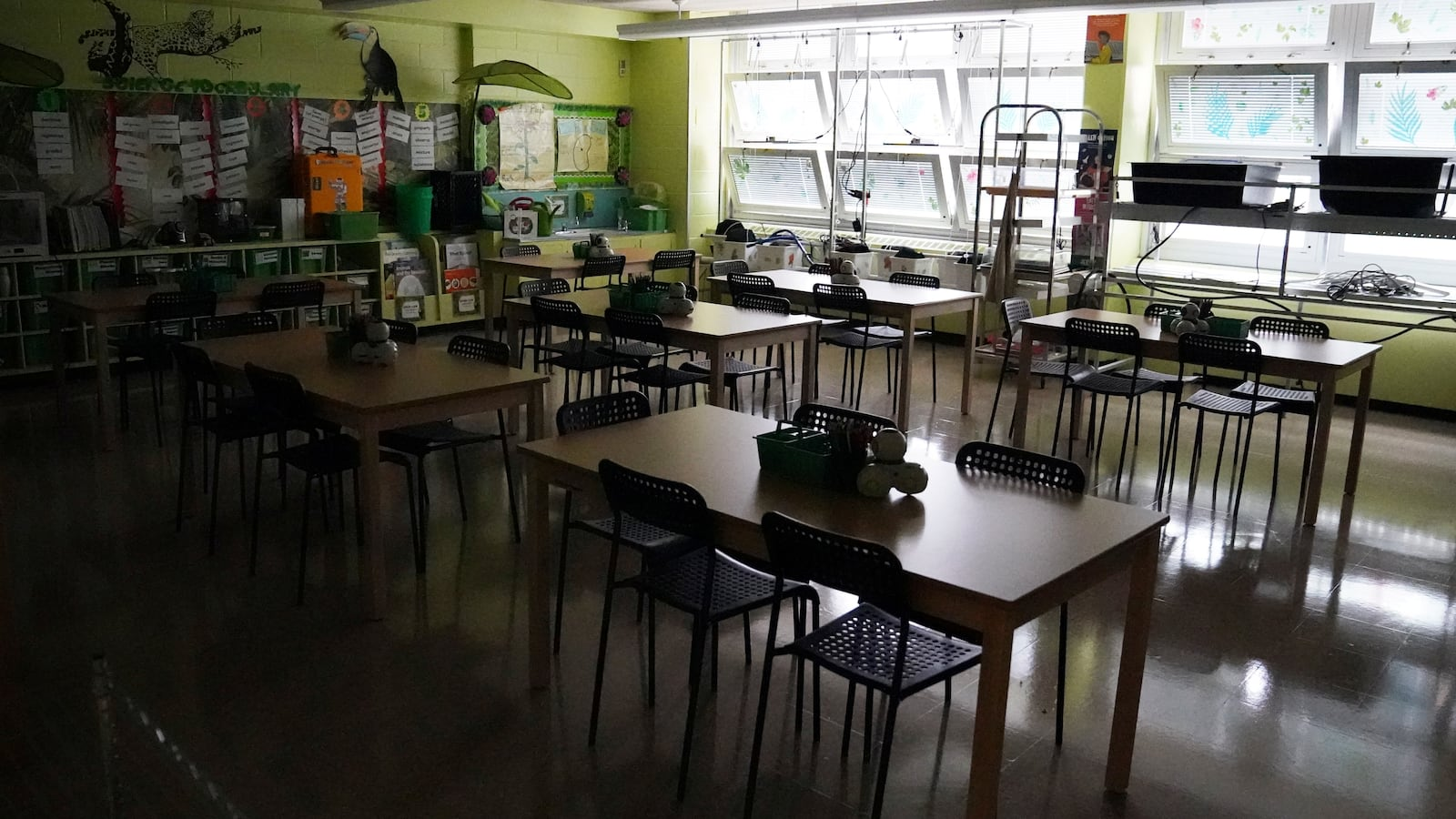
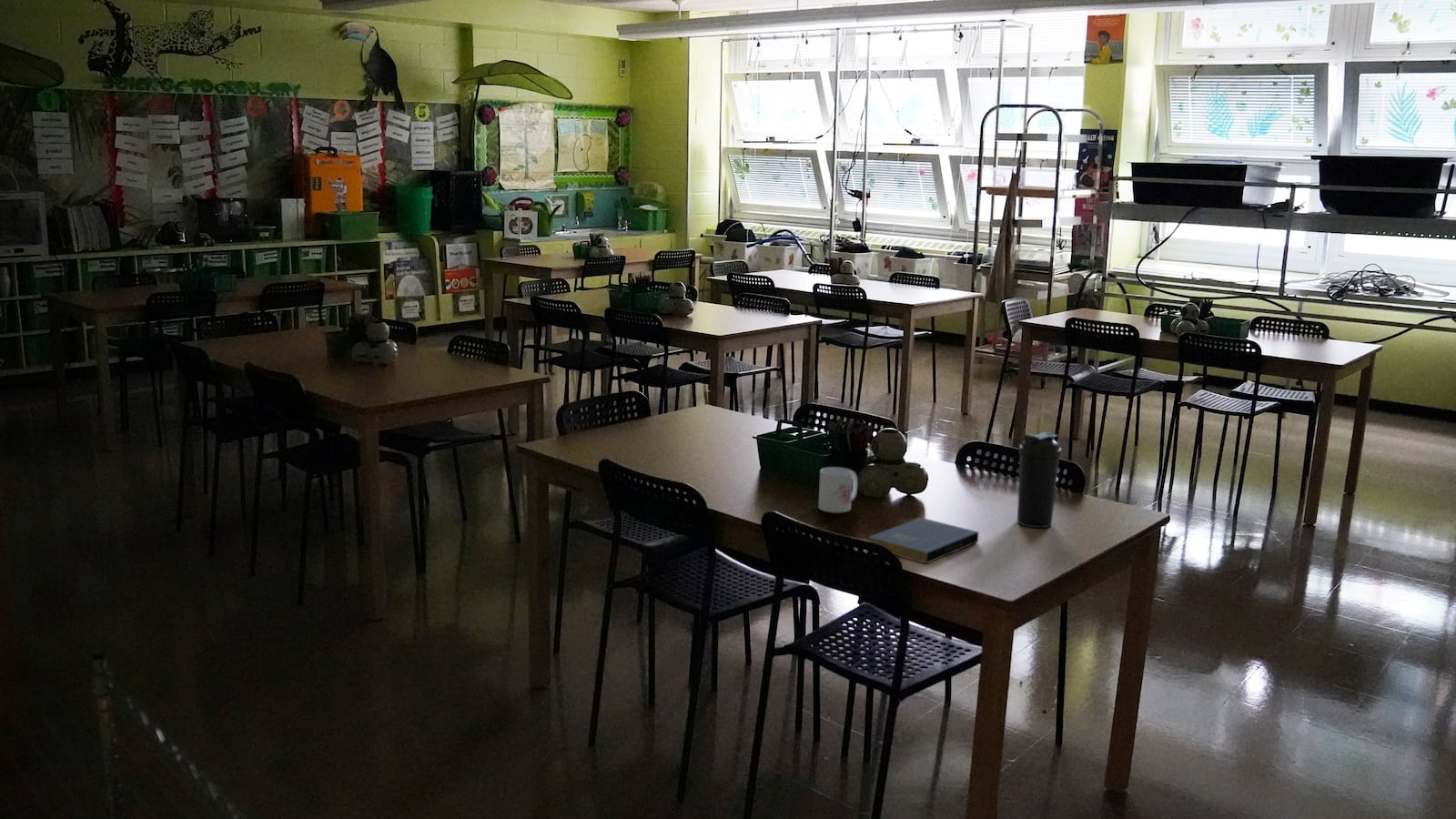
+ water bottle [1016,431,1062,529]
+ mug [818,466,858,513]
+ book [868,517,979,564]
